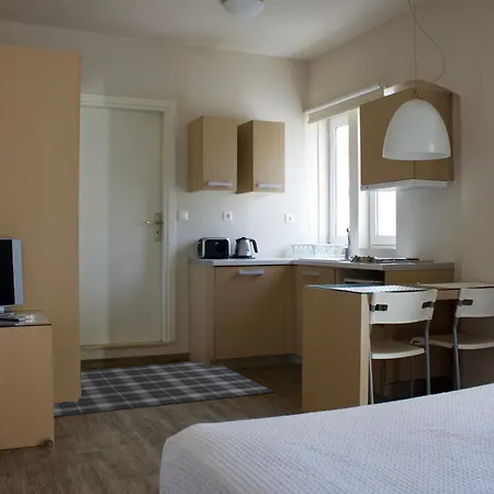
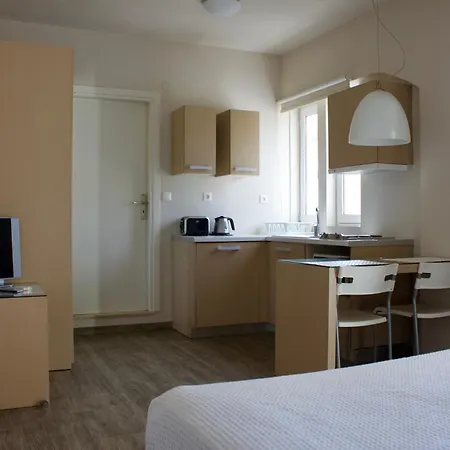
- rug [53,360,274,418]
